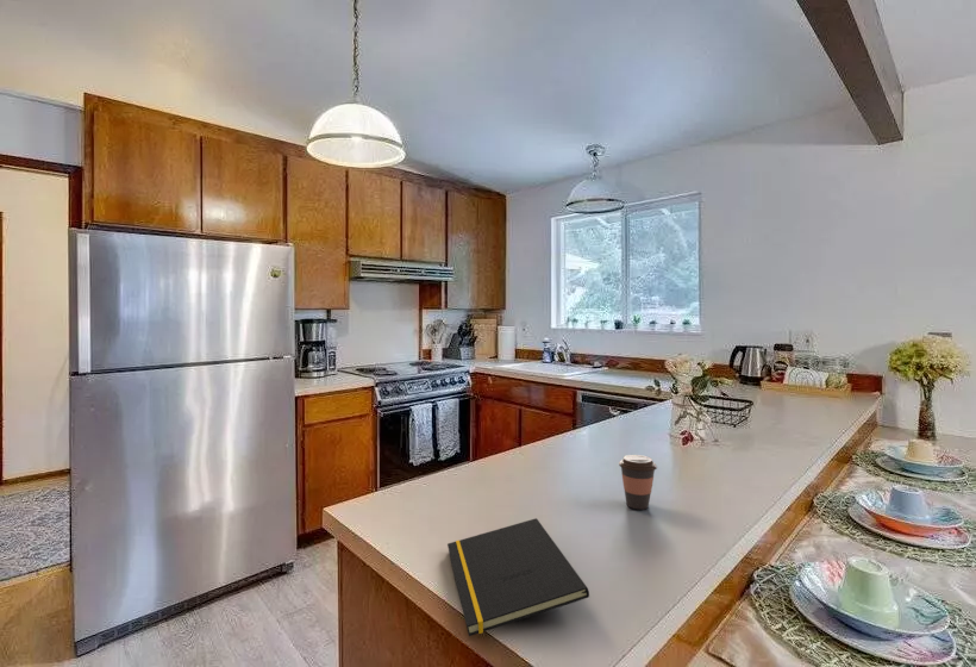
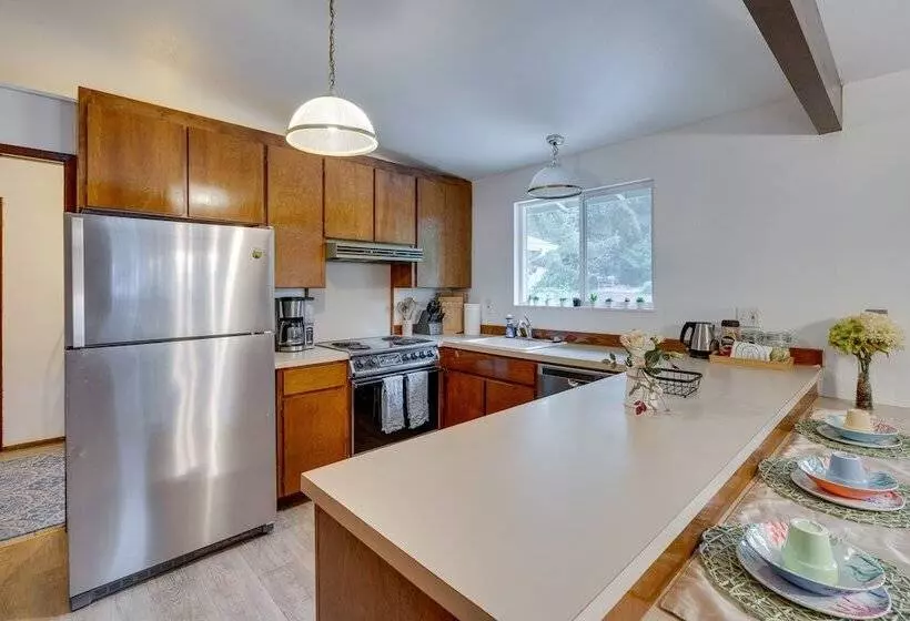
- coffee cup [618,454,658,511]
- notepad [446,517,590,637]
